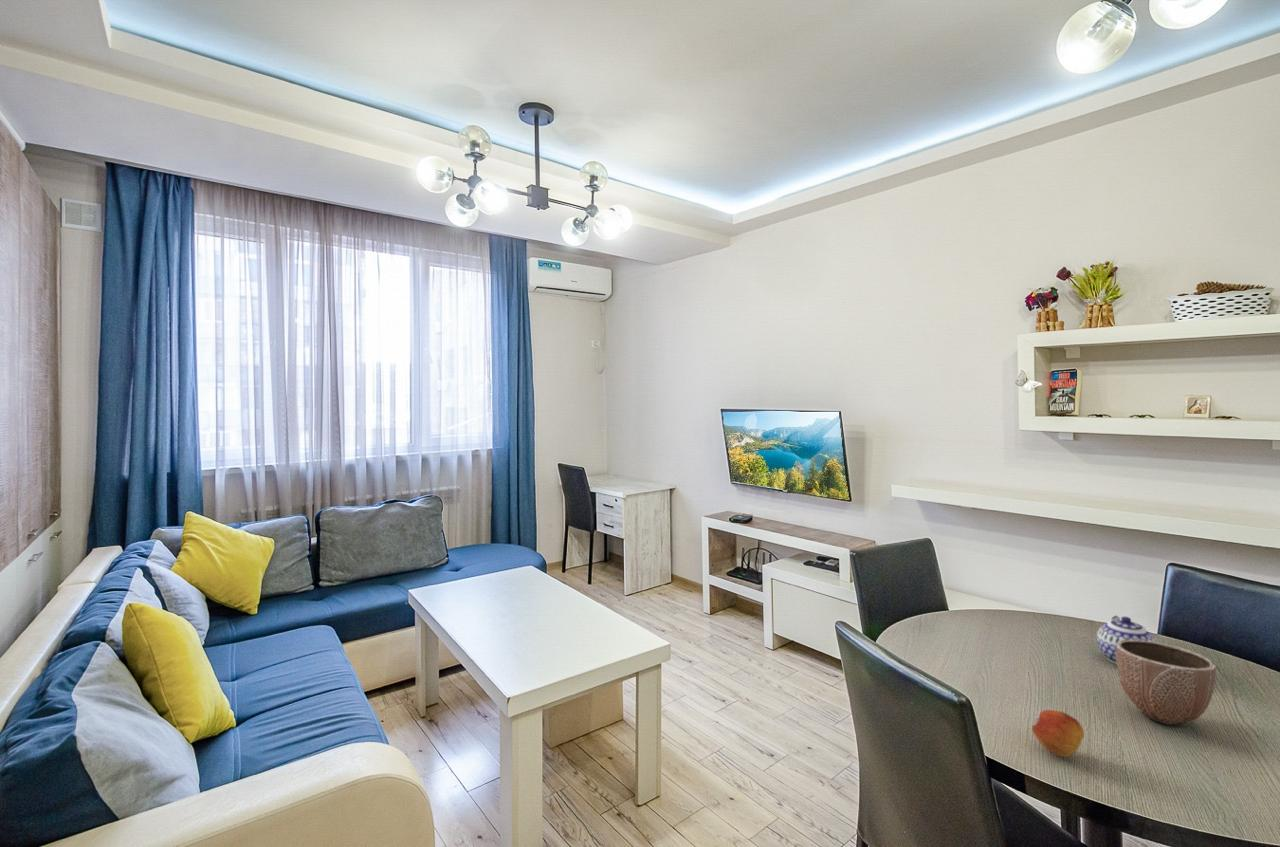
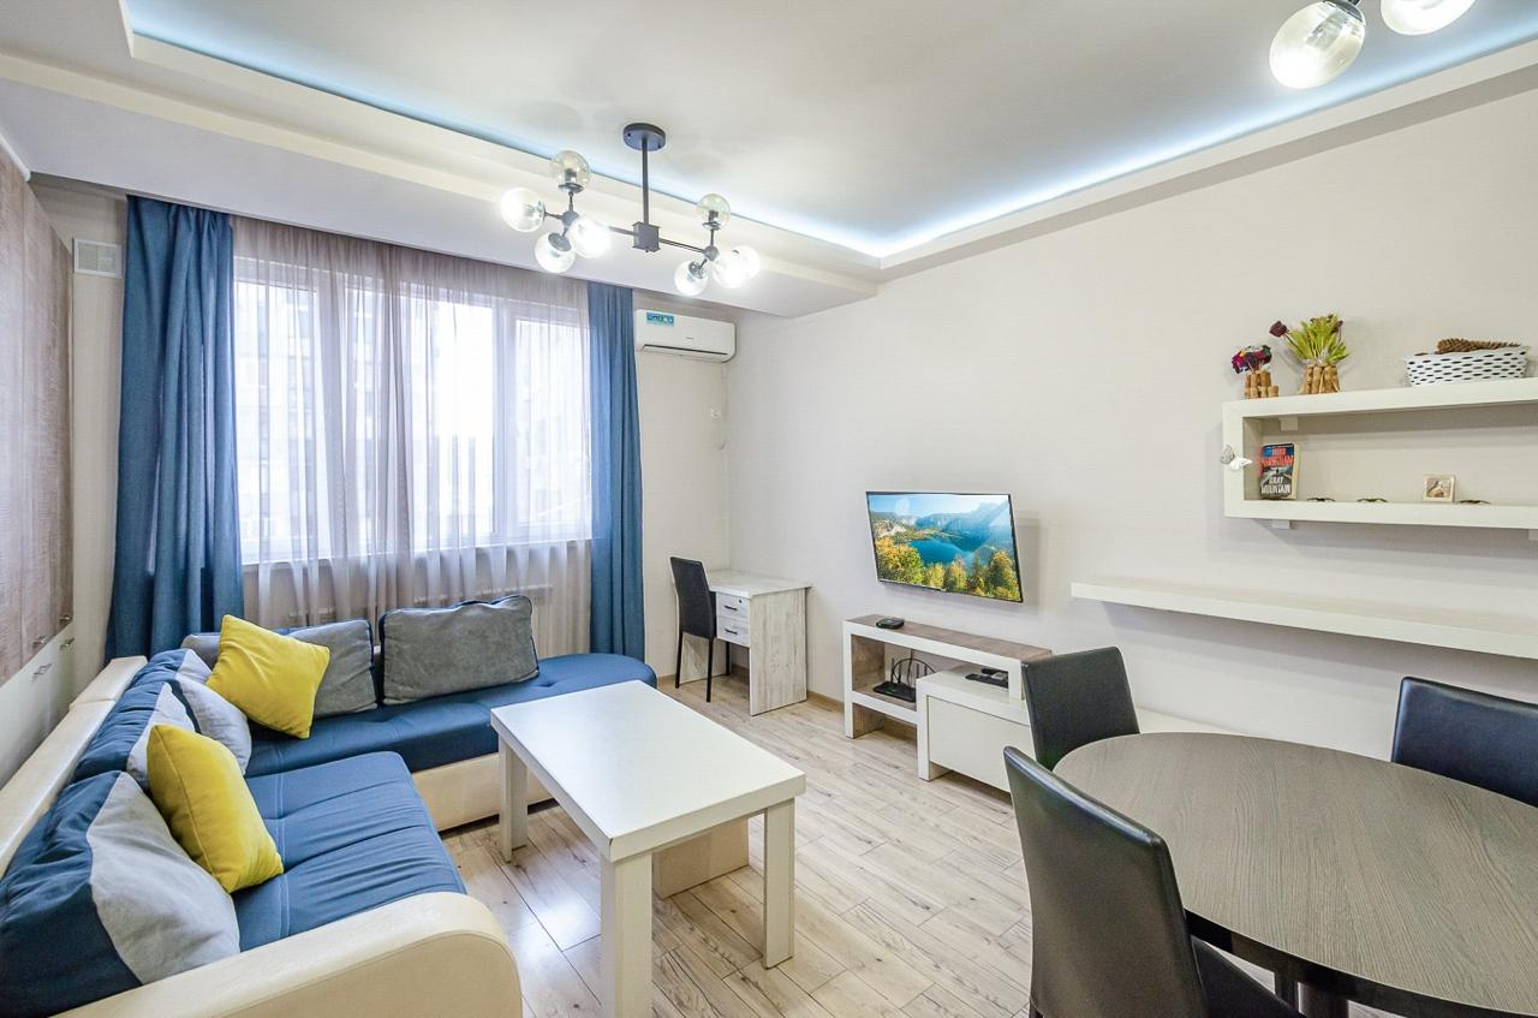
- fruit [1031,709,1085,758]
- decorative bowl [1116,640,1217,726]
- teapot [1096,614,1157,665]
